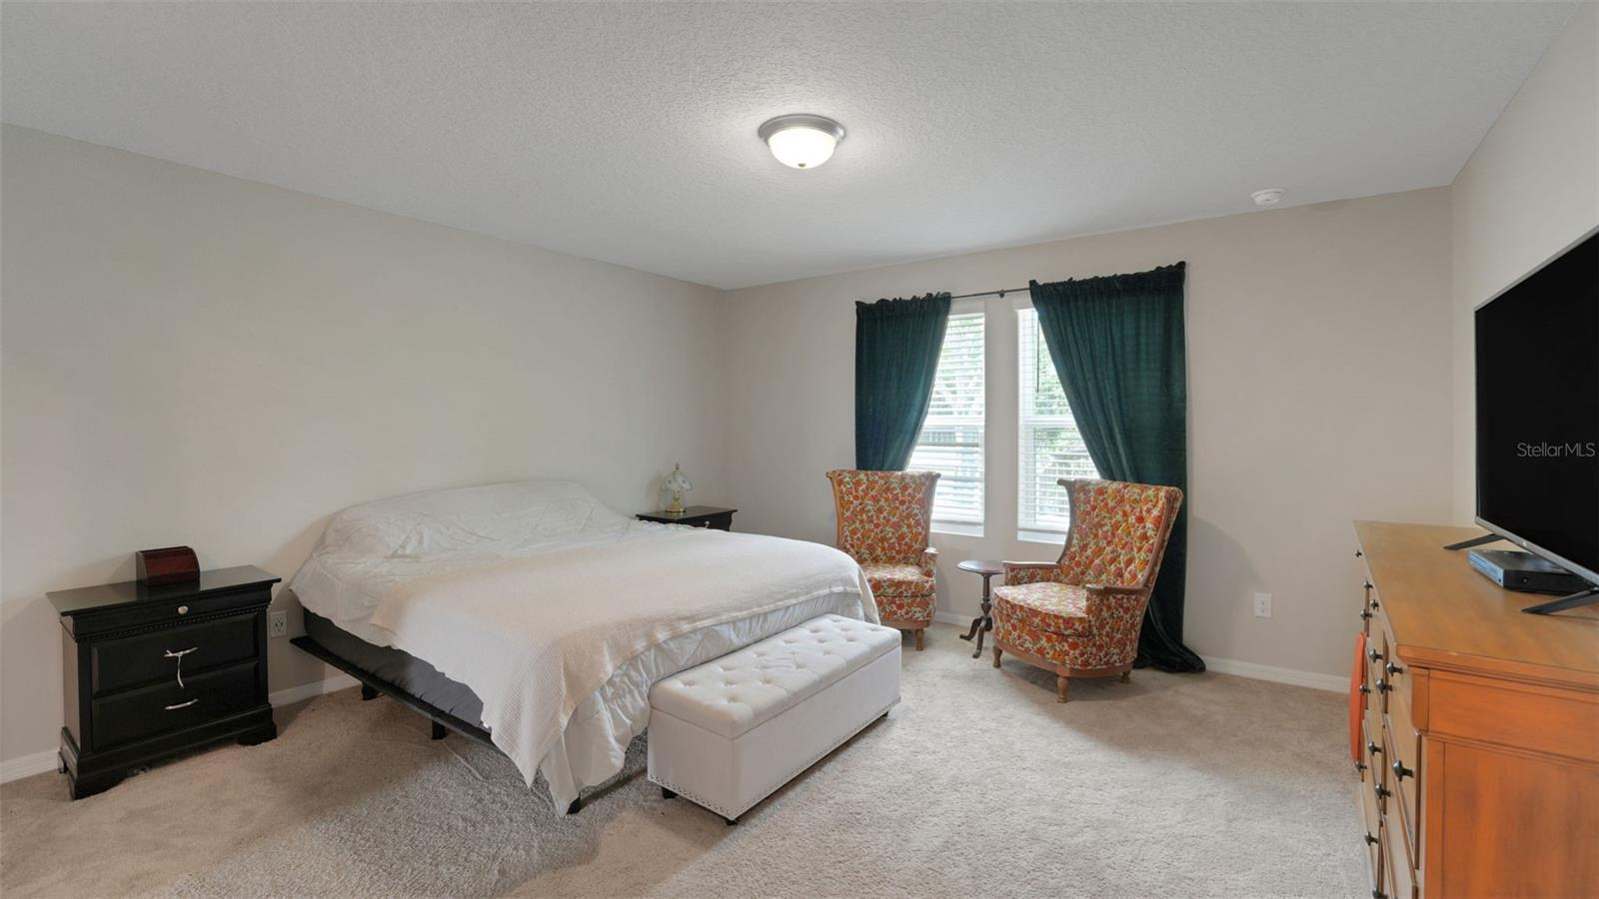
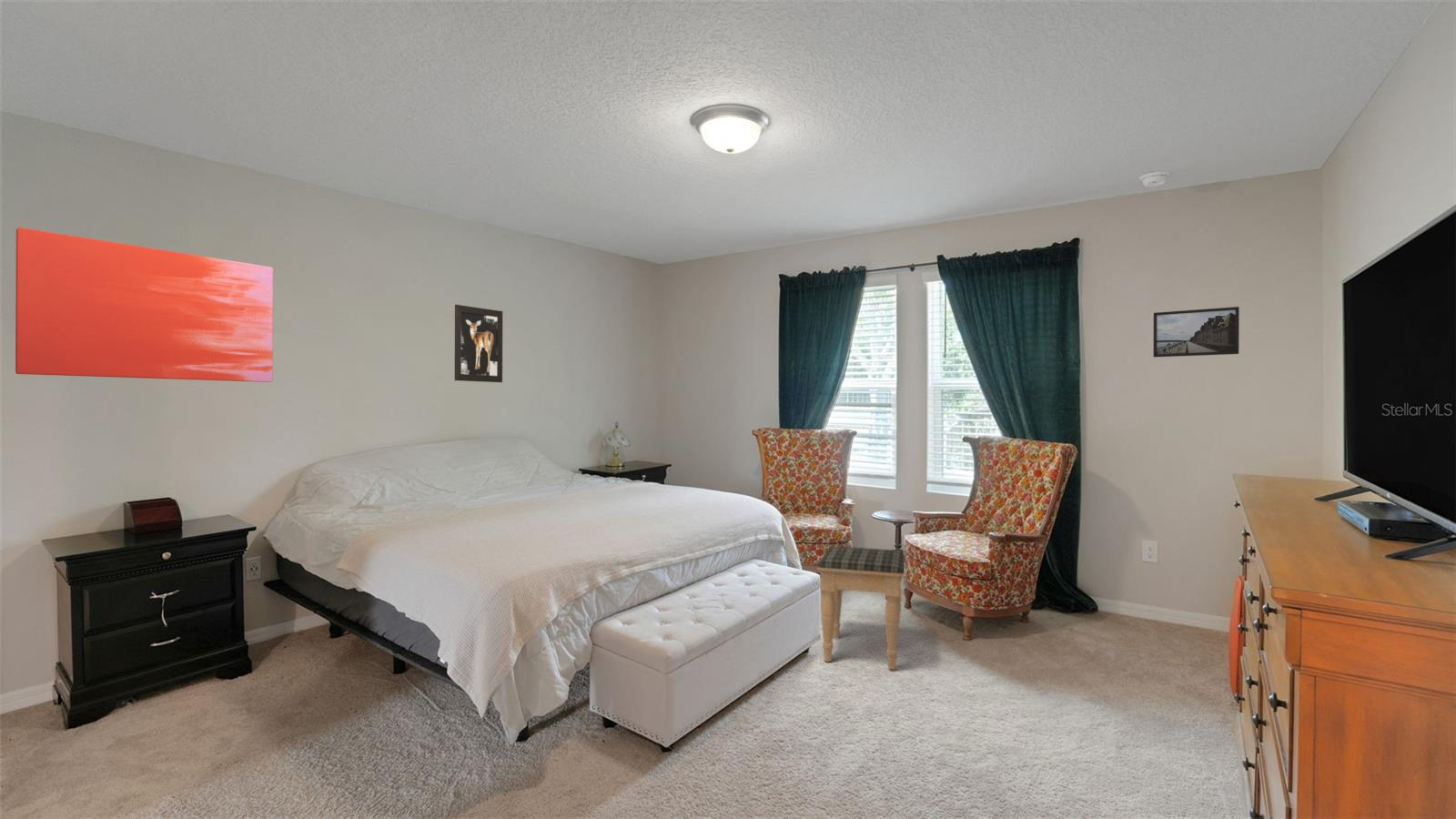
+ footstool [816,545,905,670]
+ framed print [1152,306,1240,359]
+ wall art [454,304,503,383]
+ wall art [15,227,274,383]
